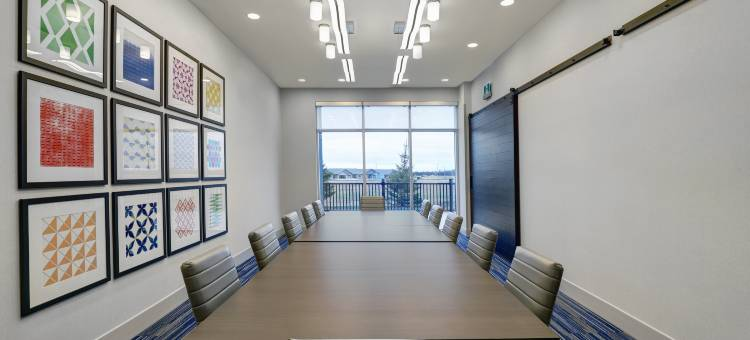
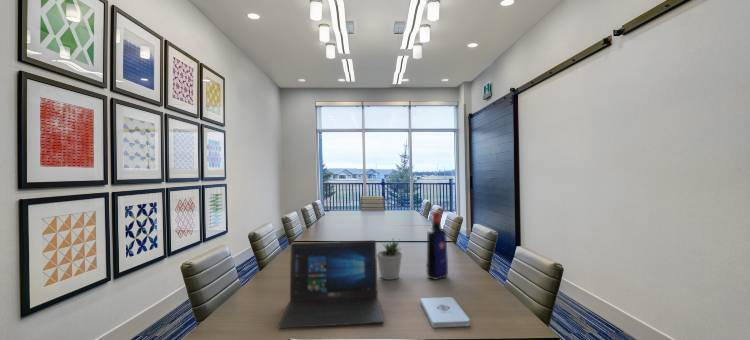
+ potted plant [376,237,404,281]
+ liquor bottle [426,210,449,281]
+ notepad [419,296,471,329]
+ laptop [278,239,385,329]
